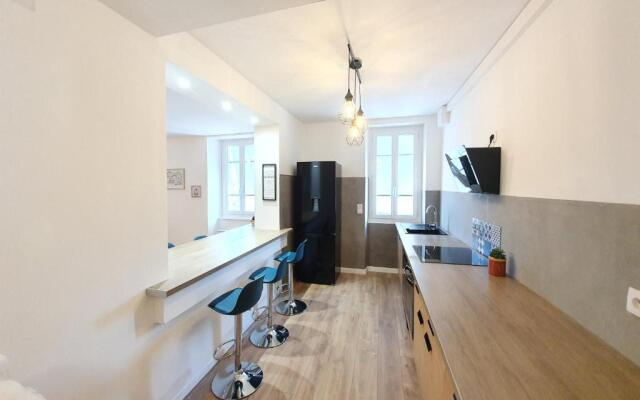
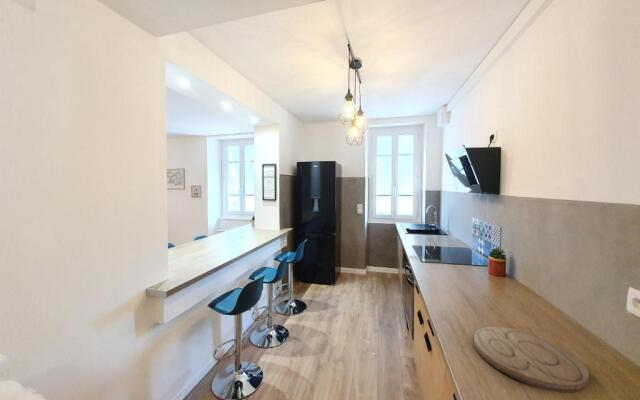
+ cutting board [473,326,590,393]
